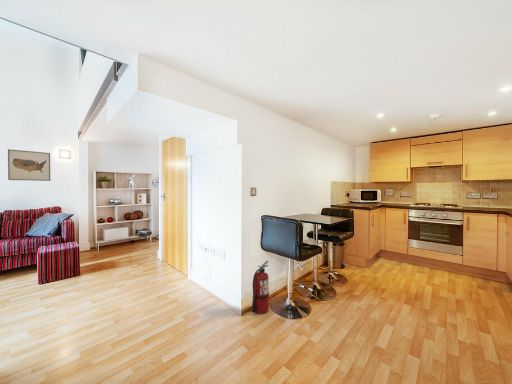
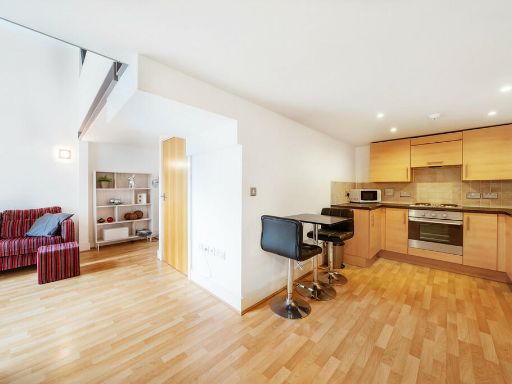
- fire extinguisher [251,260,270,315]
- wall art [7,148,51,182]
